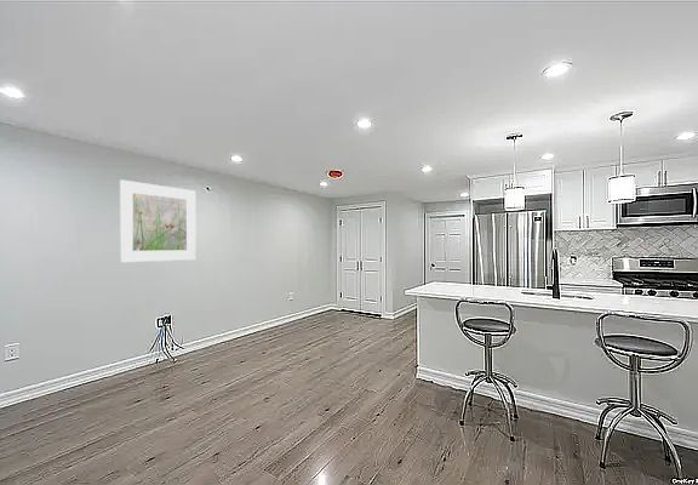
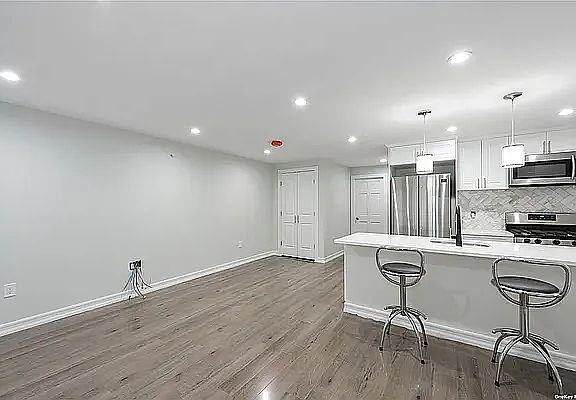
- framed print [119,178,198,264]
